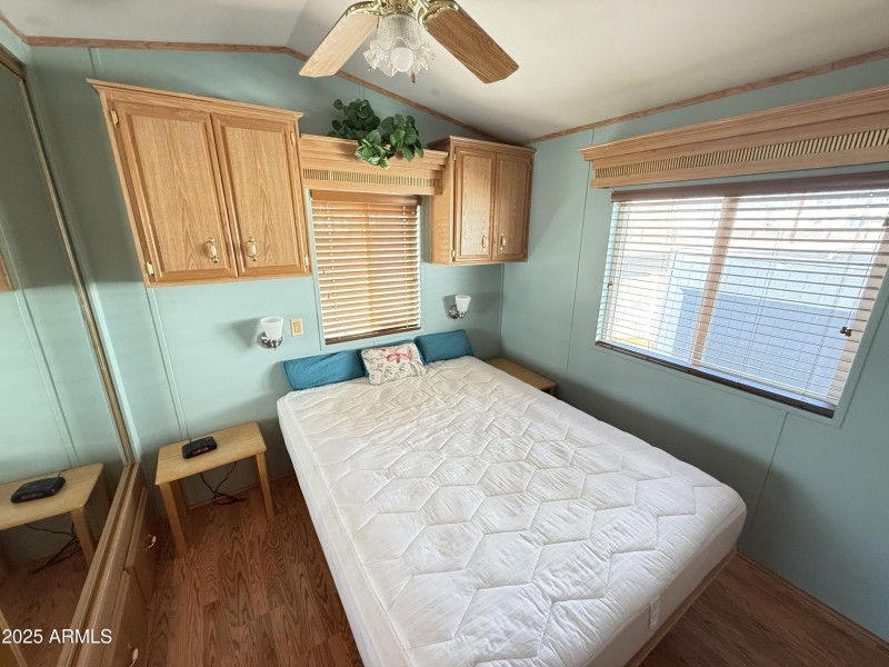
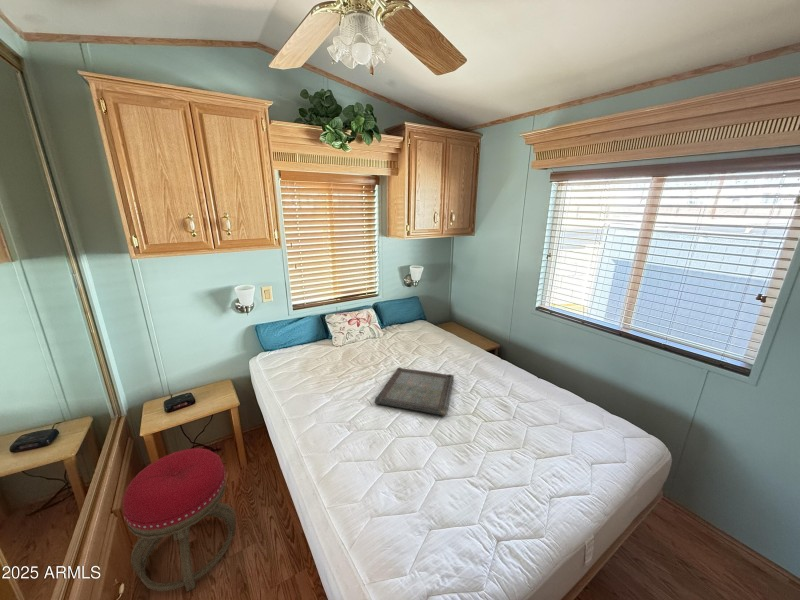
+ stool [122,447,237,592]
+ serving tray [373,366,455,417]
